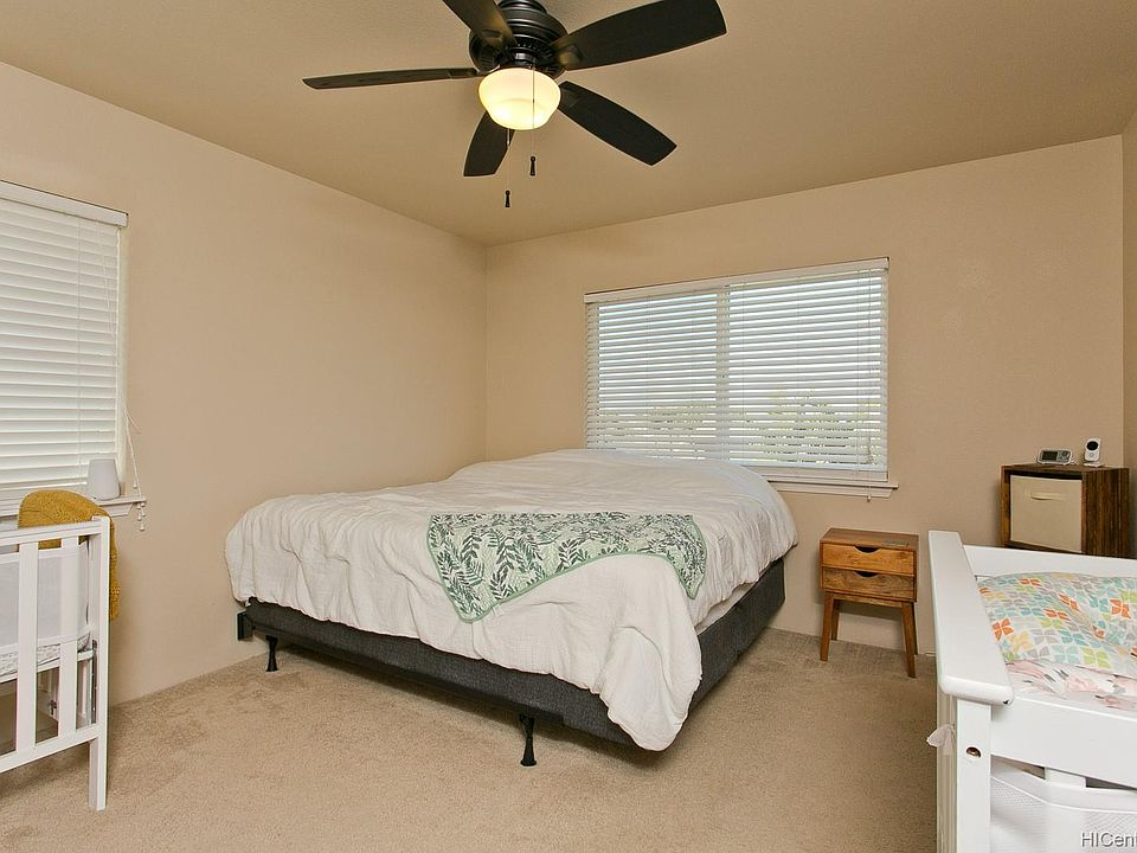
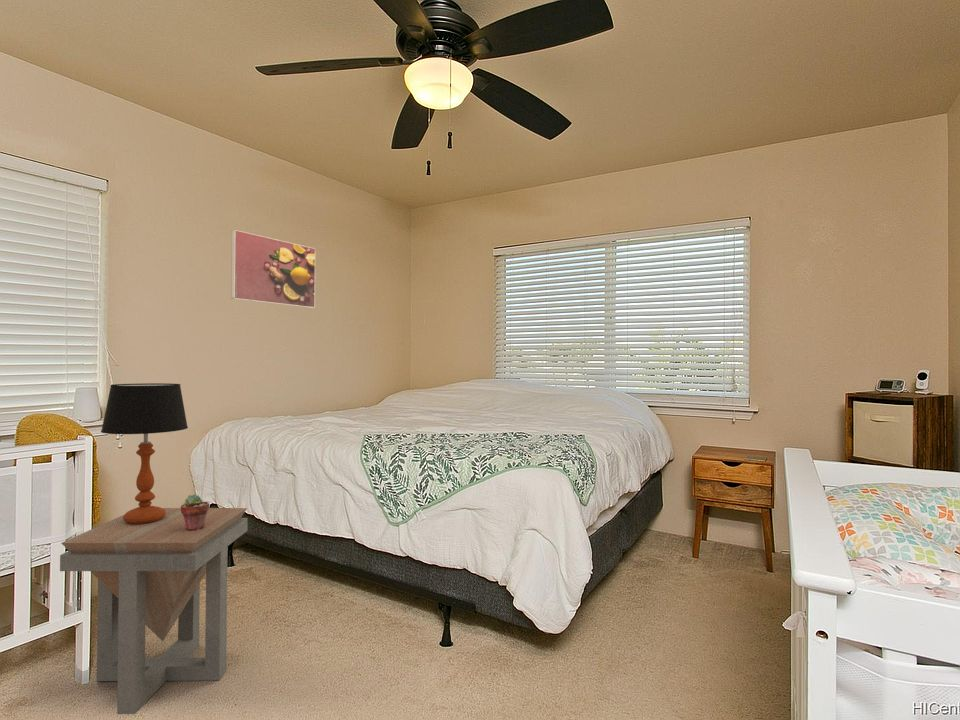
+ potted succulent [180,493,210,530]
+ side table [59,507,249,715]
+ table lamp [100,382,189,524]
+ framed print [230,229,317,309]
